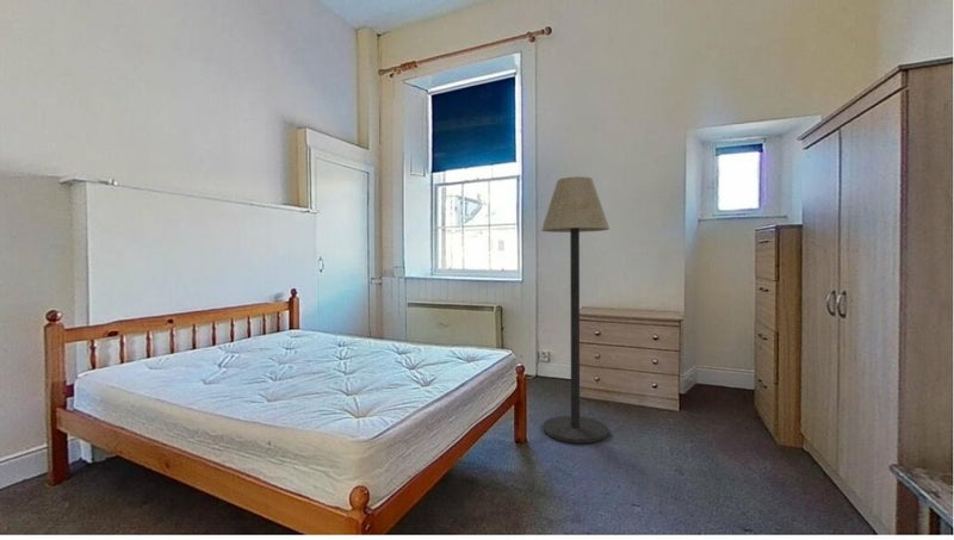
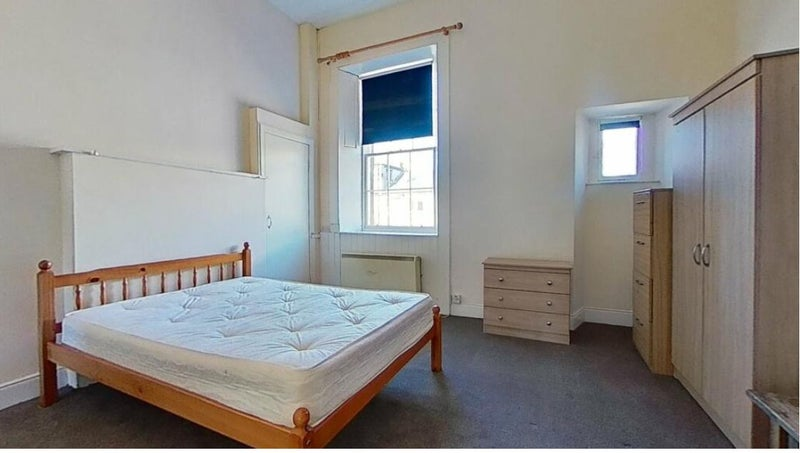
- floor lamp [540,175,611,445]
